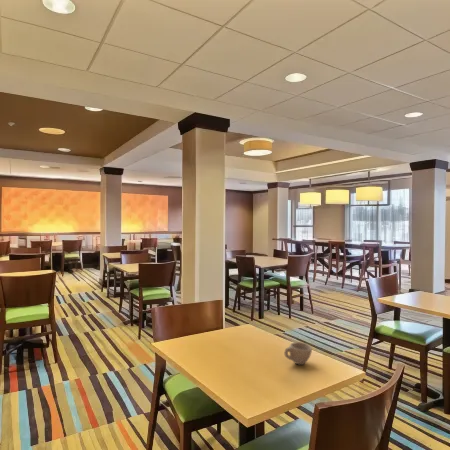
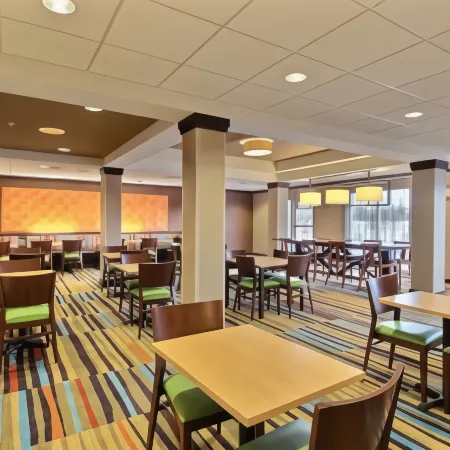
- cup [283,341,313,366]
